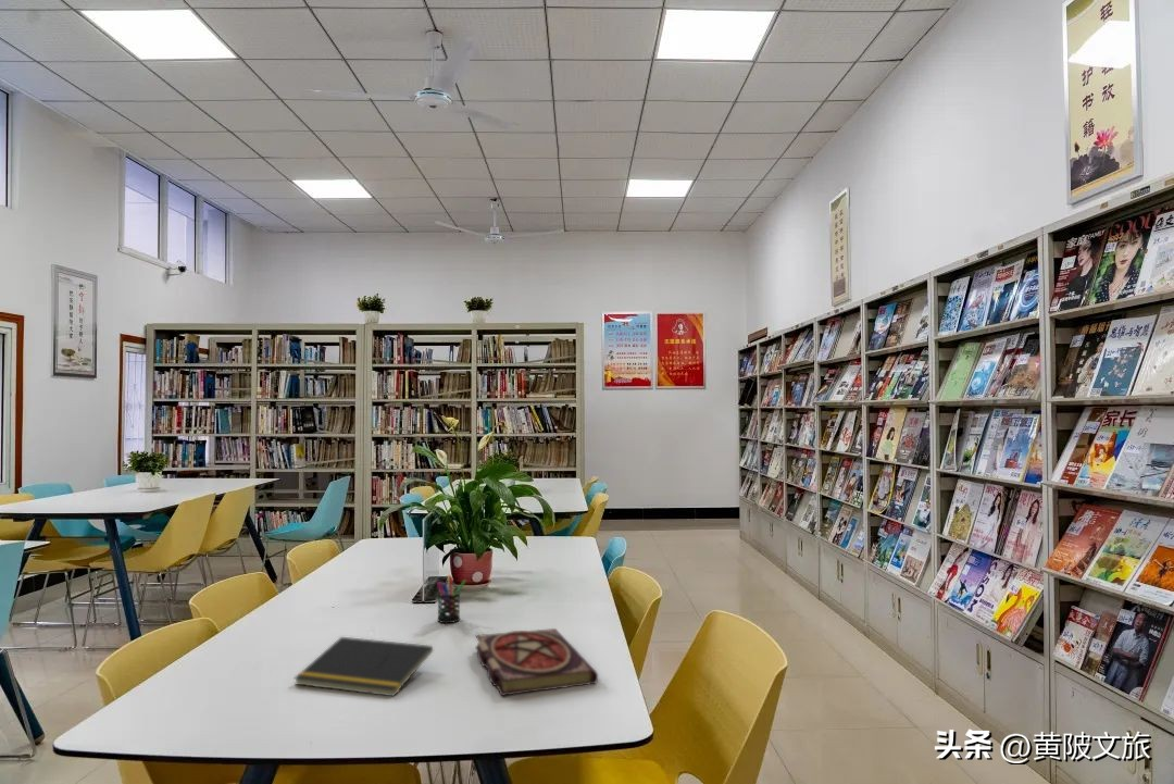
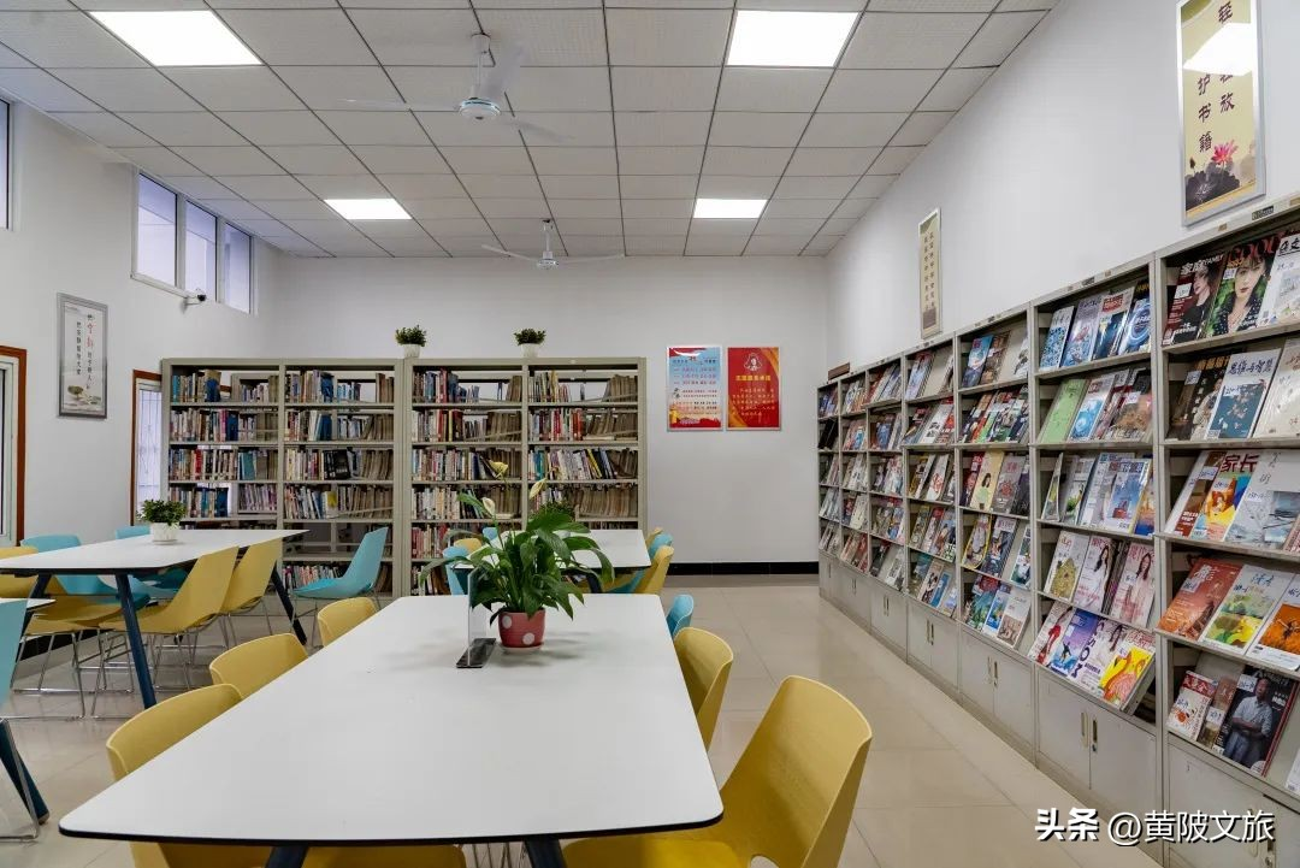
- book [474,627,599,697]
- notepad [294,636,434,697]
- pen holder [436,574,467,624]
